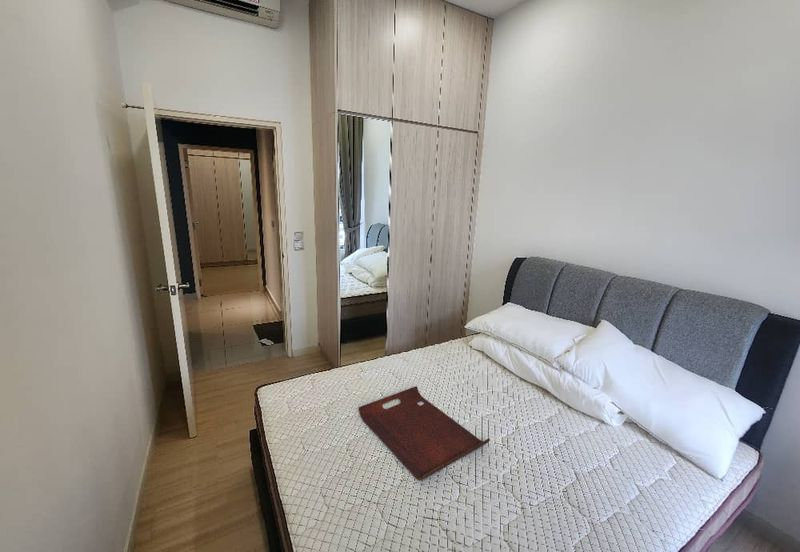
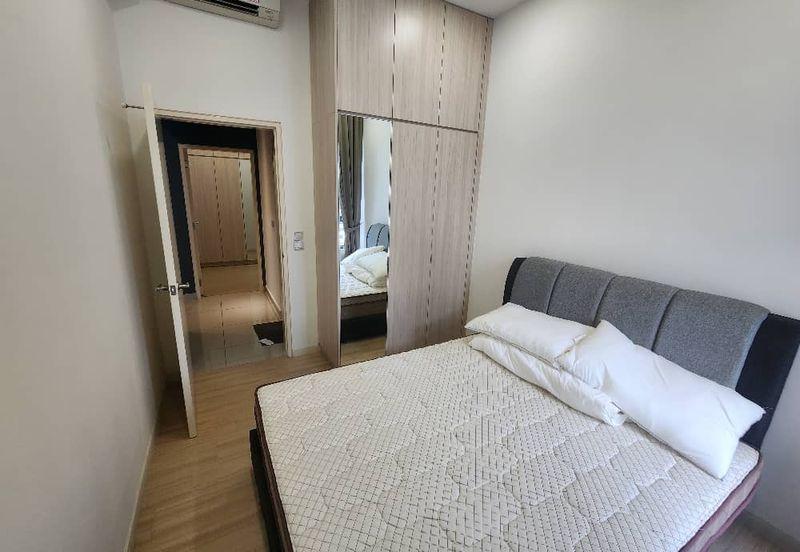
- serving tray [358,385,491,481]
